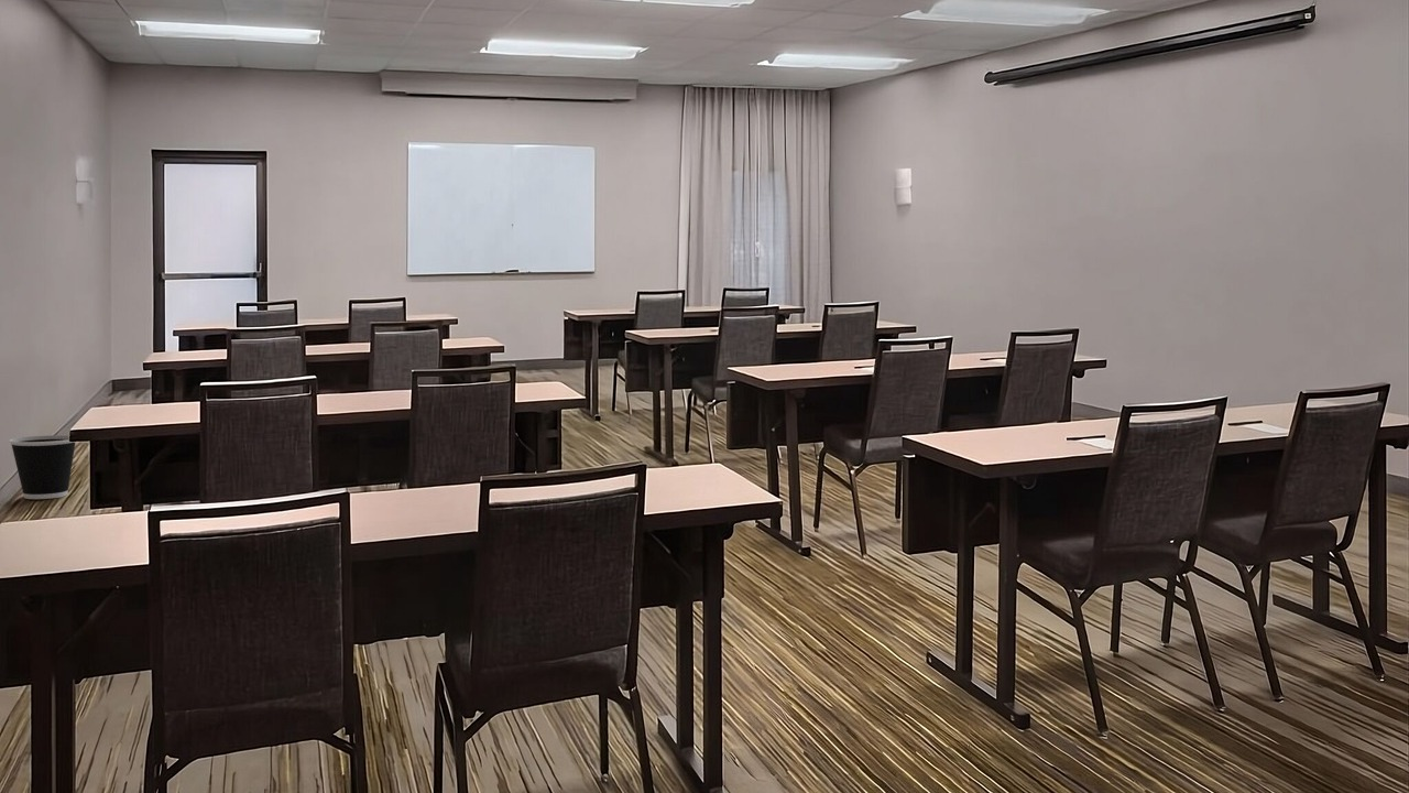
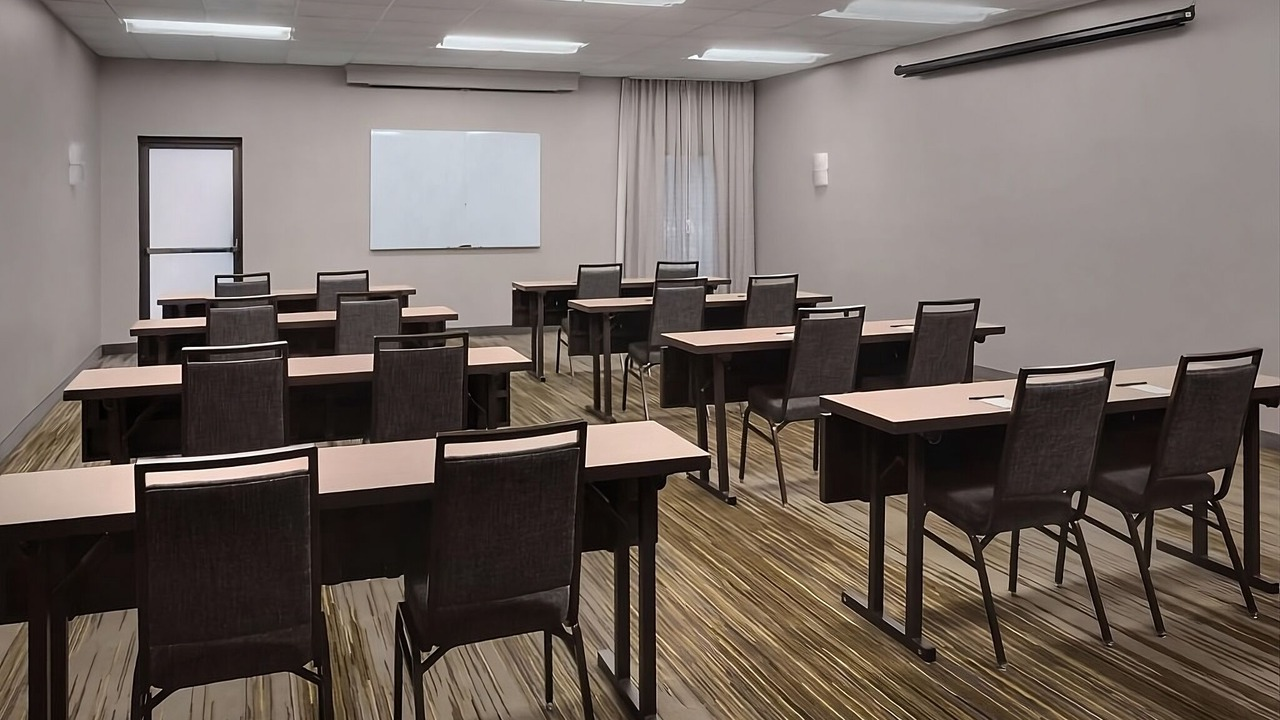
- wastebasket [9,434,76,500]
